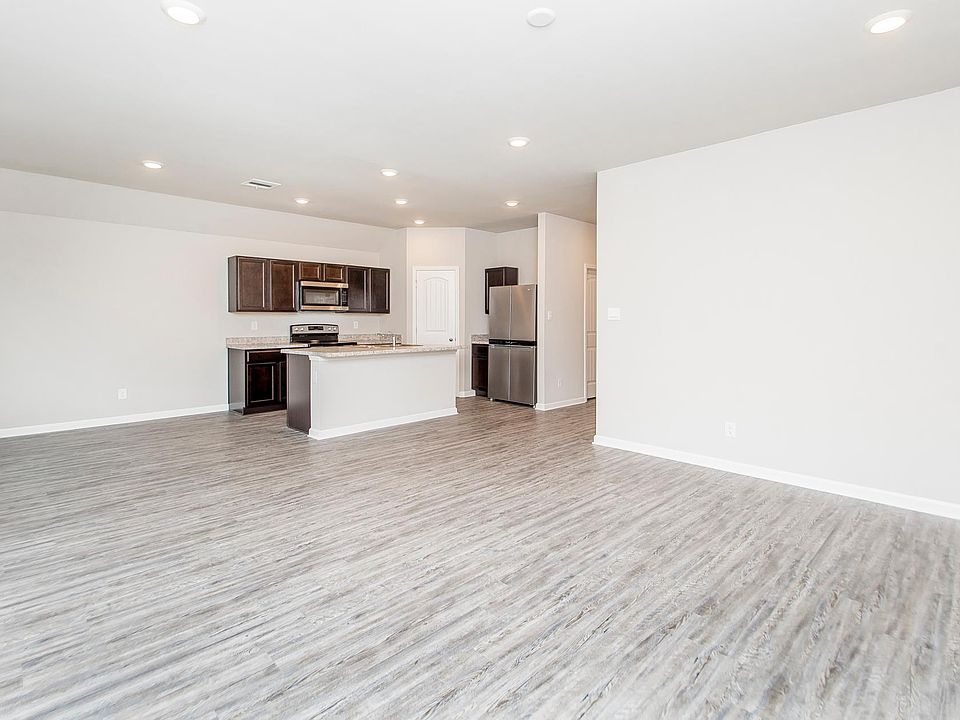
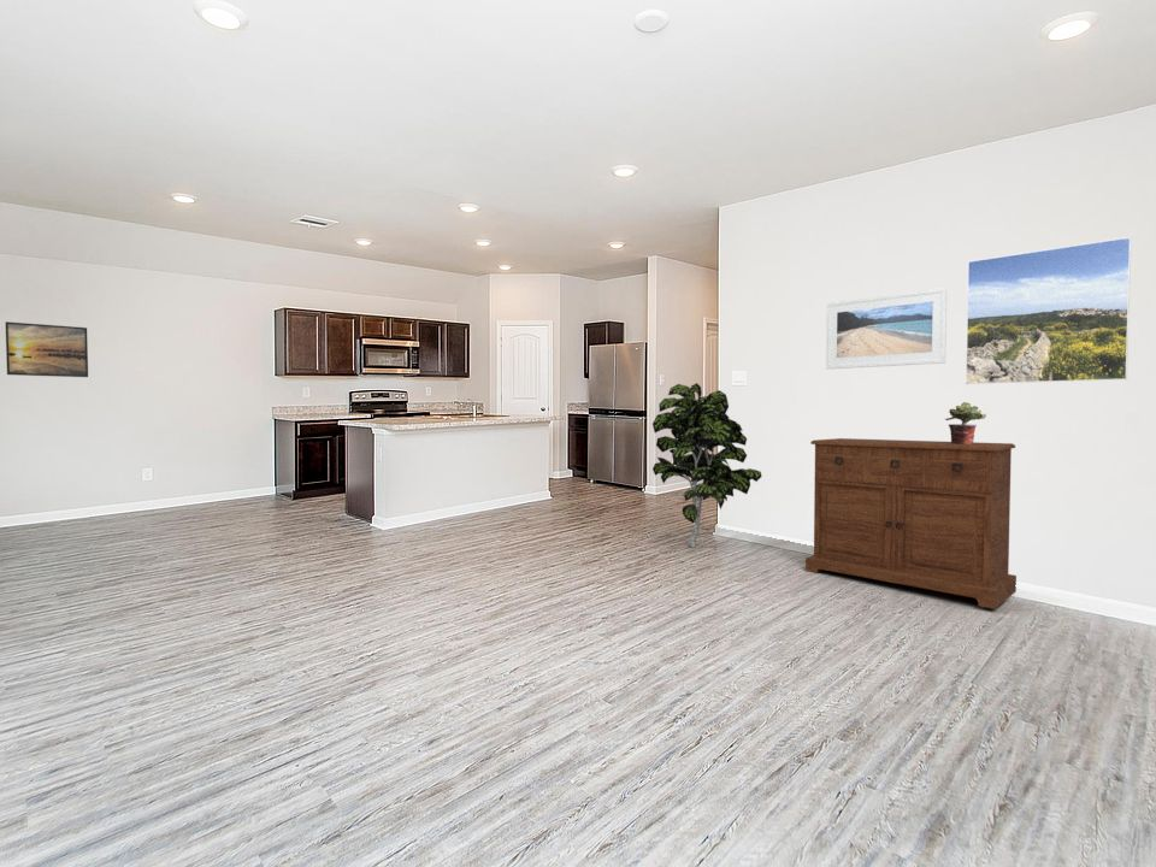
+ sideboard [804,437,1018,611]
+ indoor plant [651,382,763,548]
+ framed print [5,320,89,378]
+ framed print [825,287,948,371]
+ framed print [965,236,1132,385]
+ potted plant [944,401,987,444]
